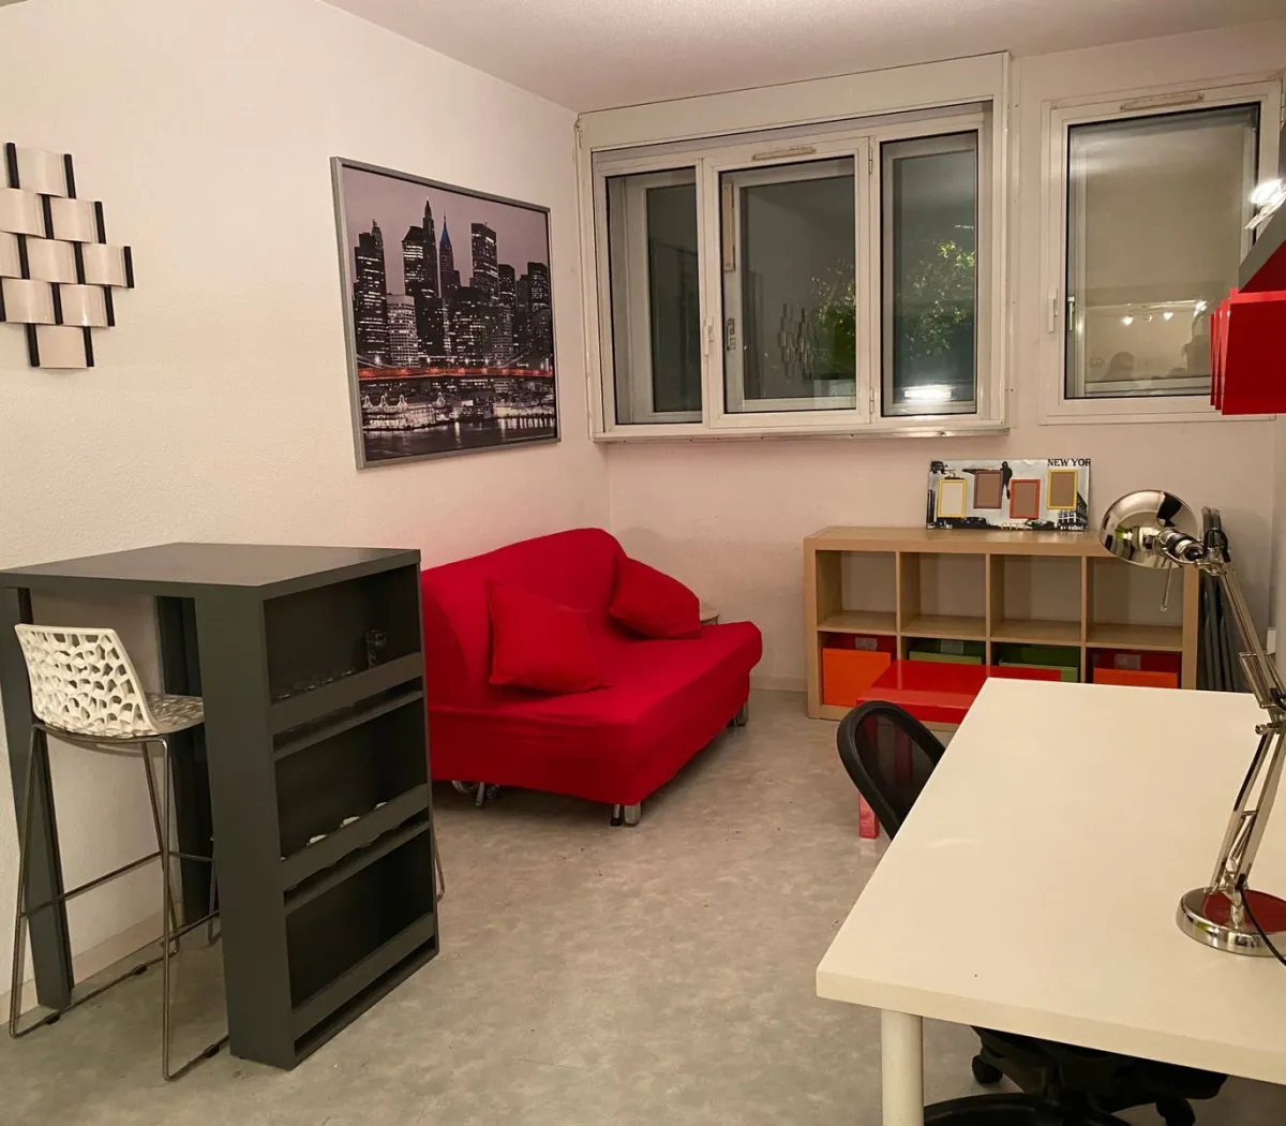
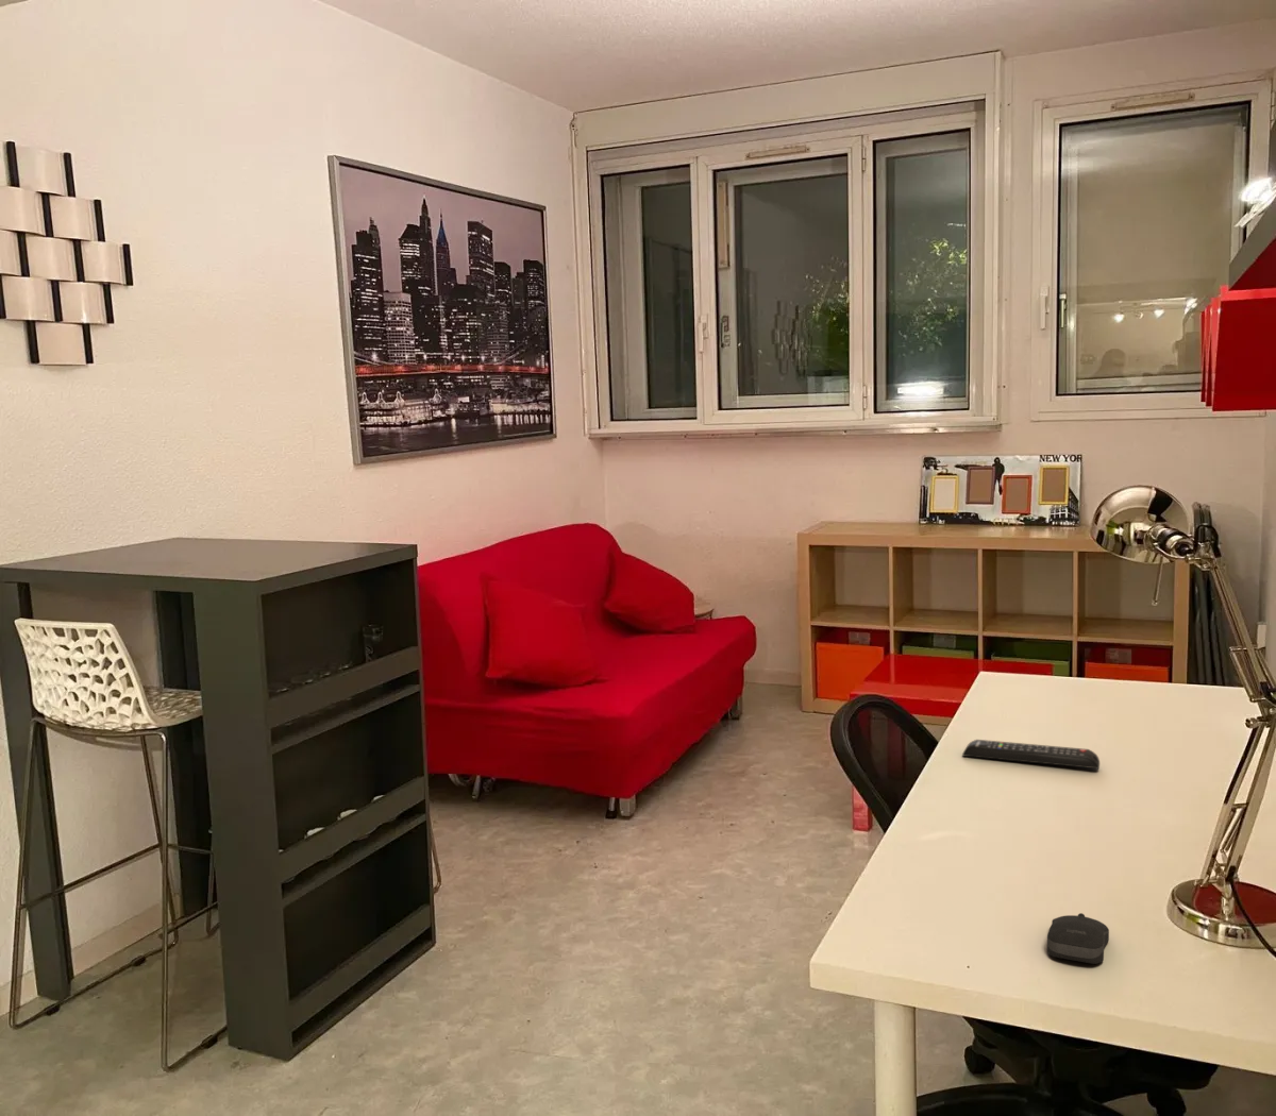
+ remote control [961,739,1100,770]
+ computer mouse [1046,912,1110,965]
